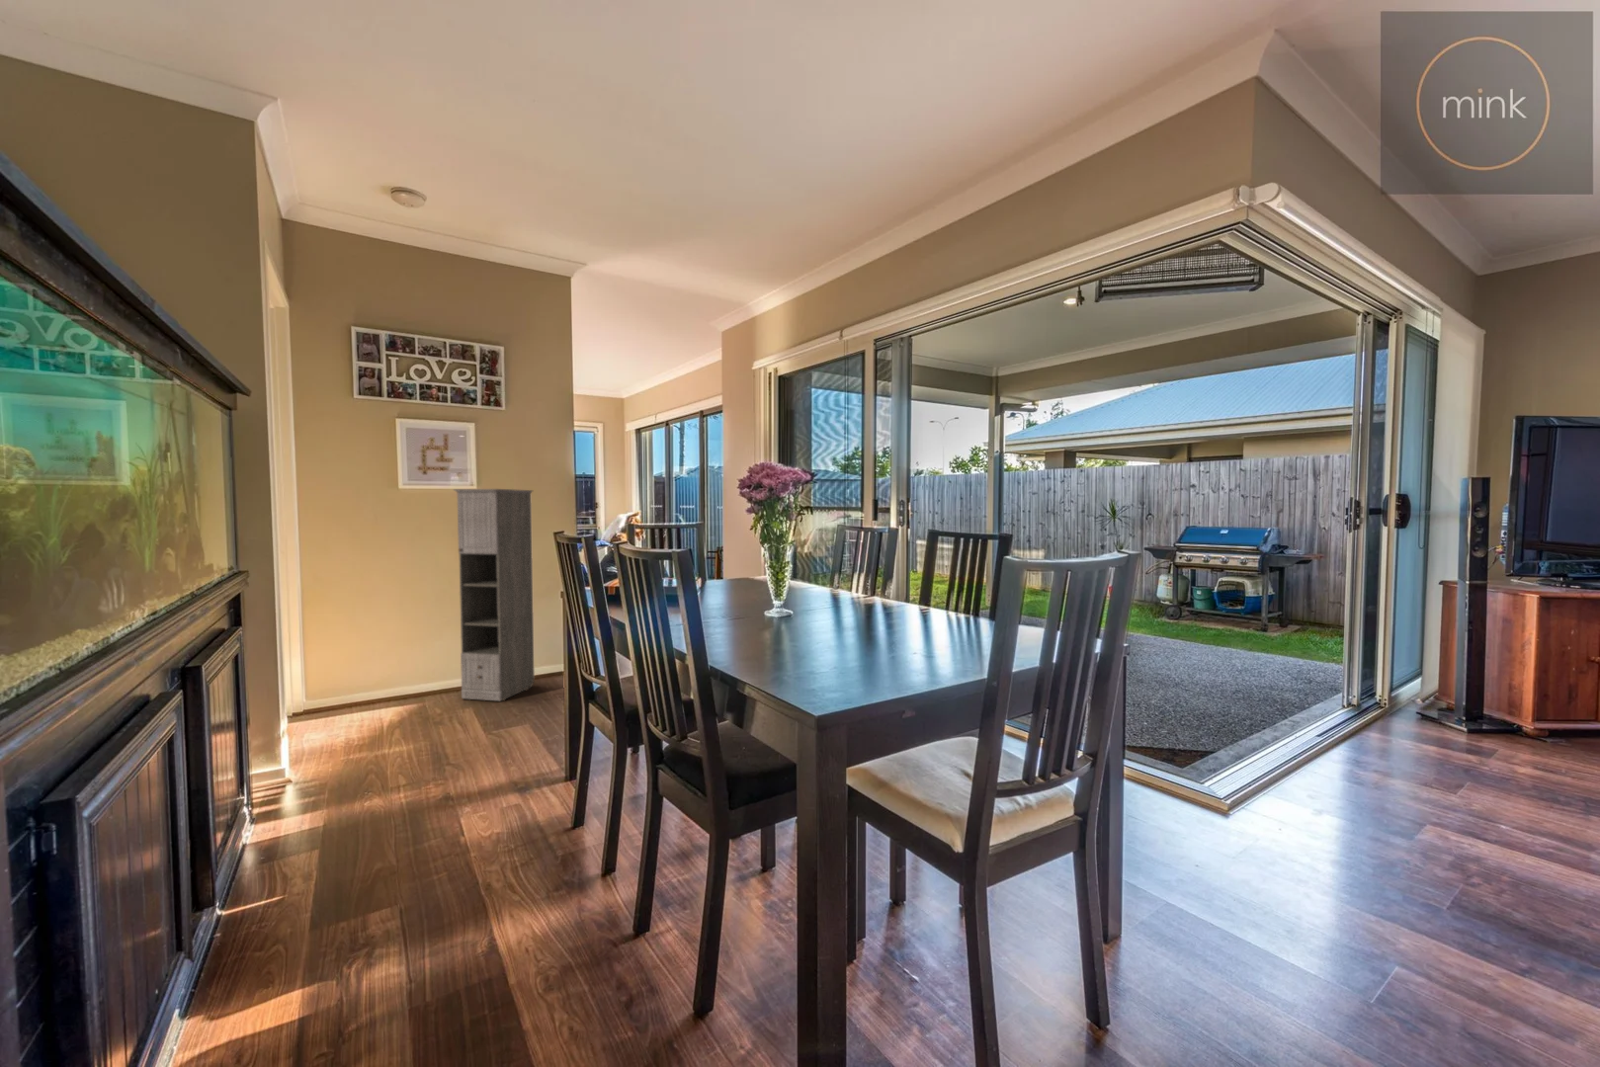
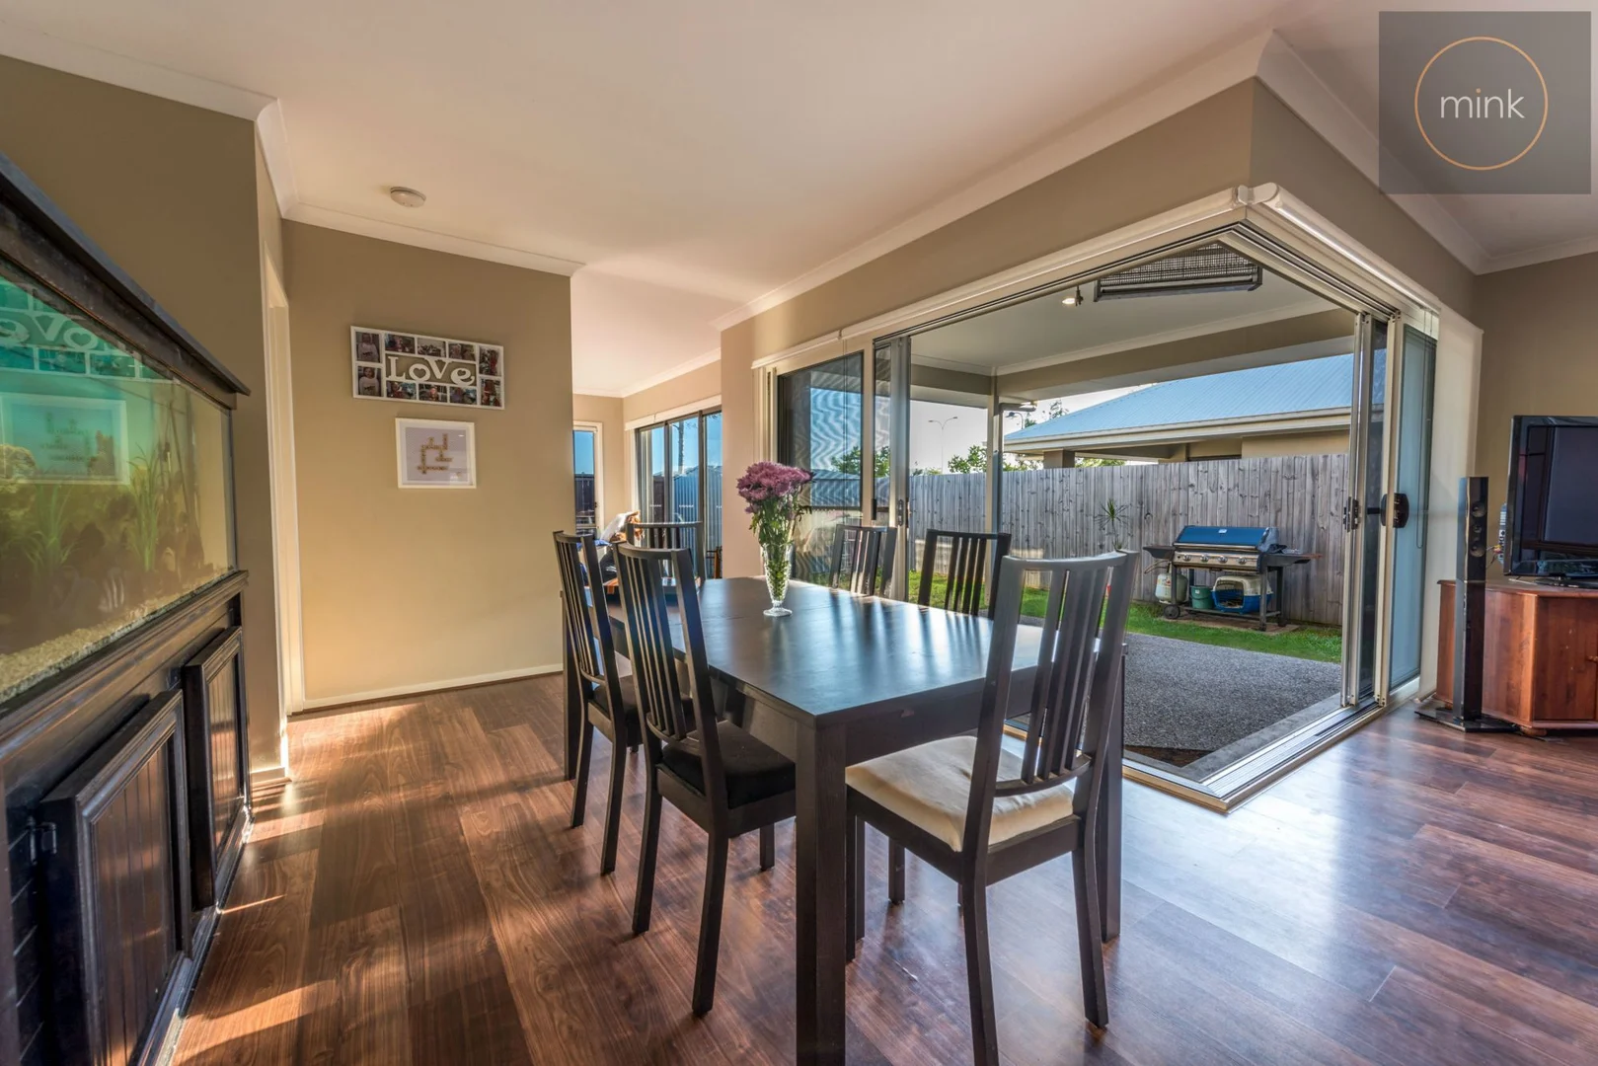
- storage cabinet [452,488,536,703]
